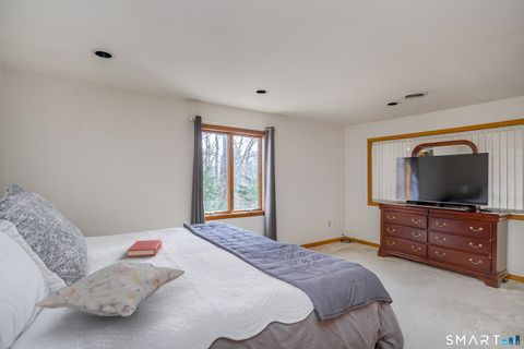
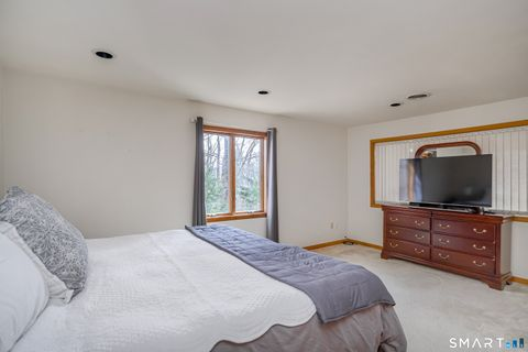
- decorative pillow [34,261,186,318]
- hardback book [127,239,163,258]
